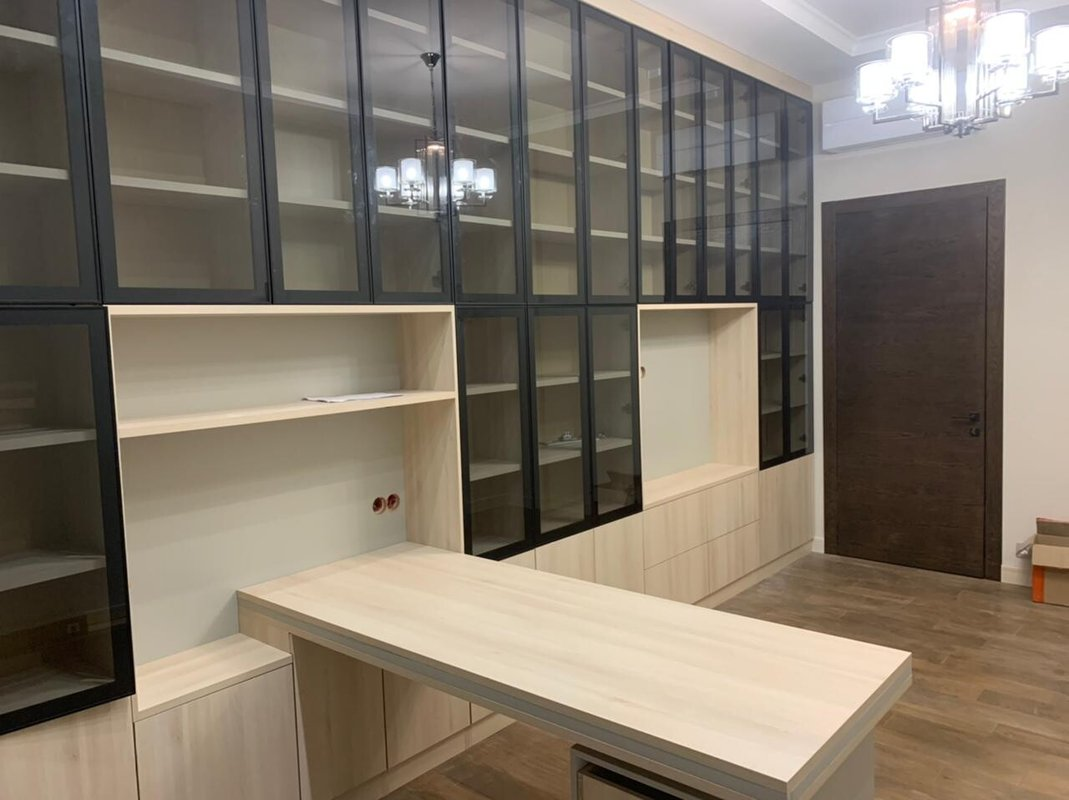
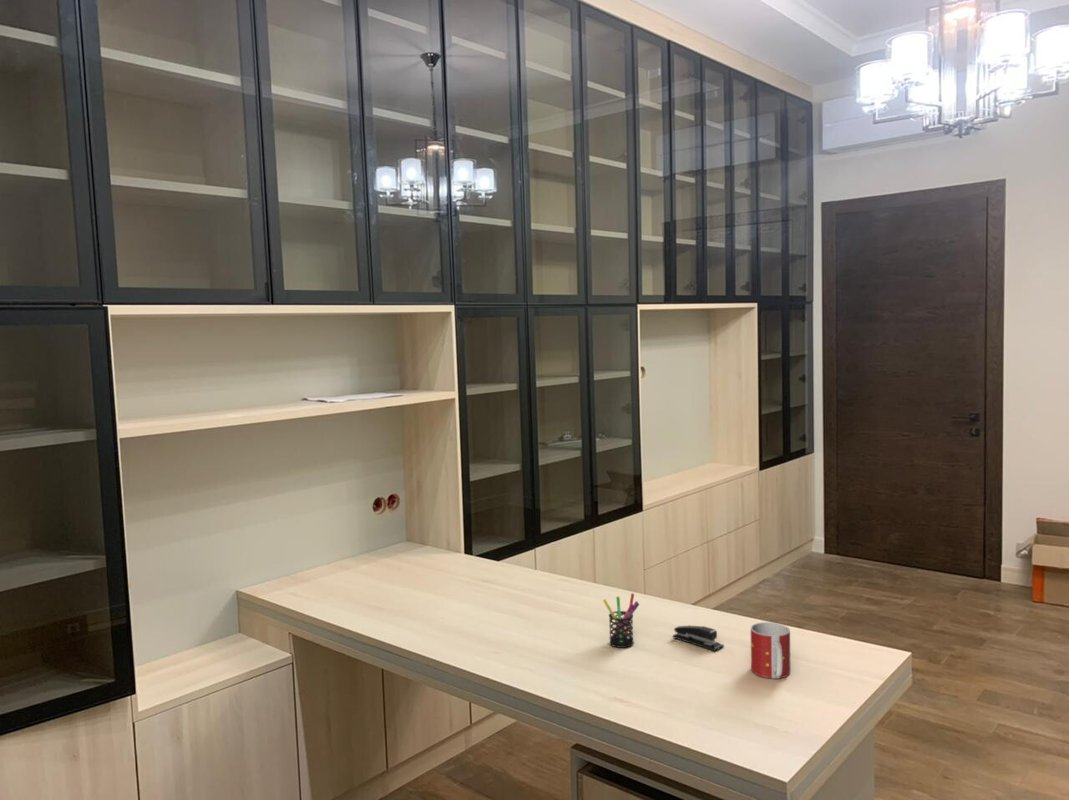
+ pen holder [602,592,640,649]
+ stapler [672,625,725,652]
+ mug [750,621,791,679]
